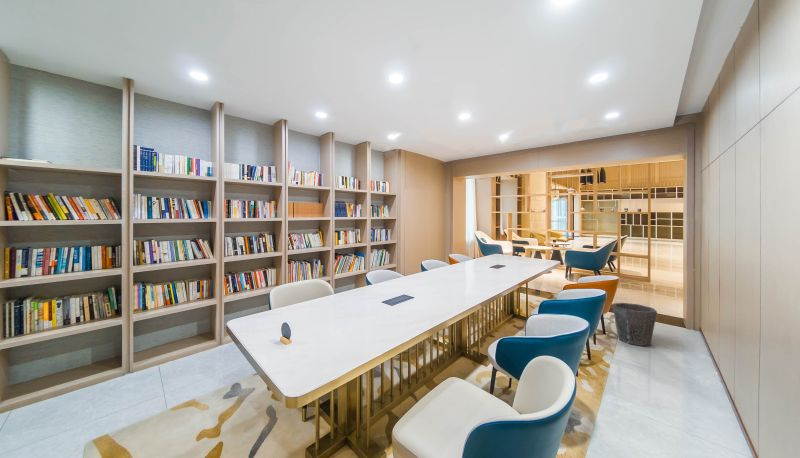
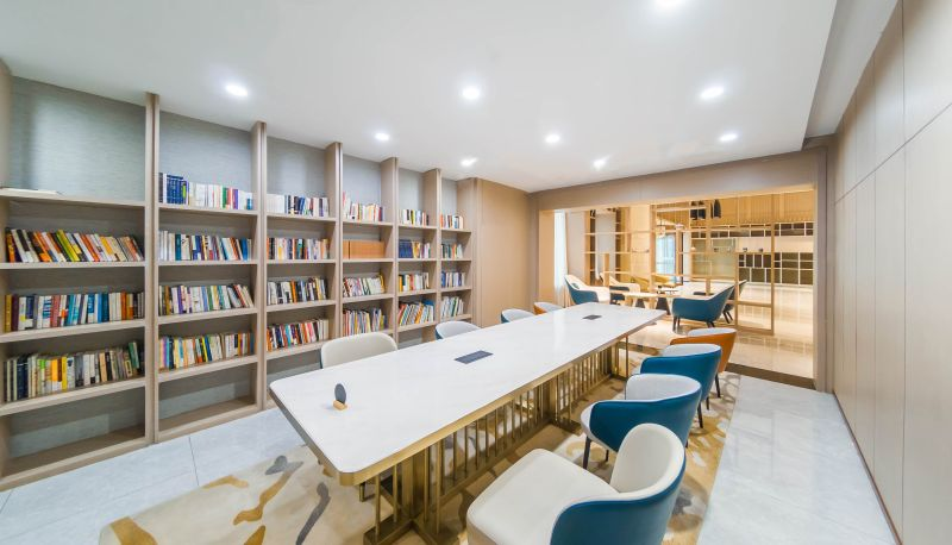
- waste bin [611,302,658,347]
